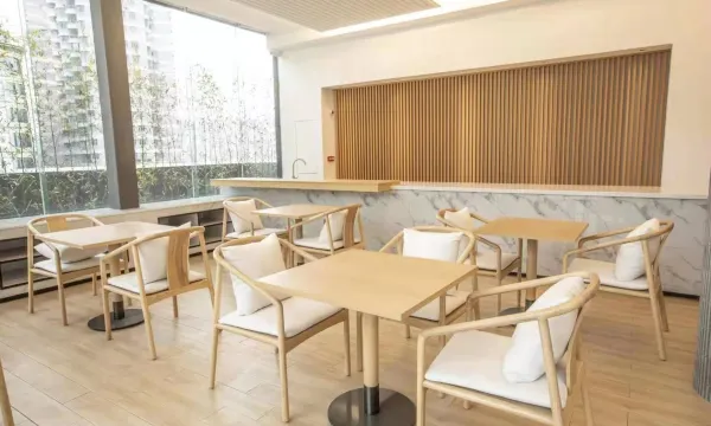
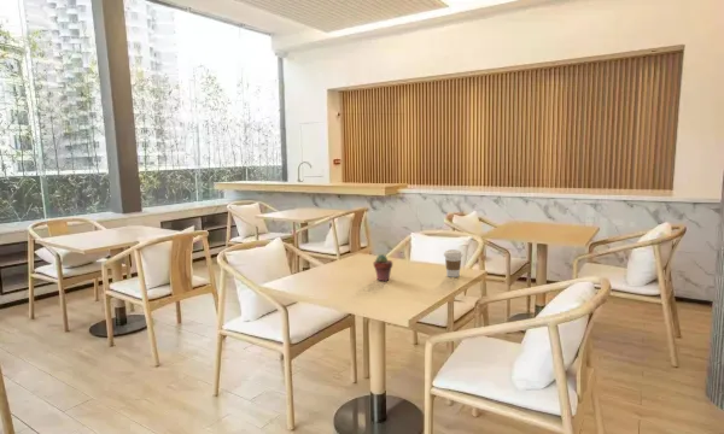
+ coffee cup [443,248,465,278]
+ potted succulent [372,253,393,282]
